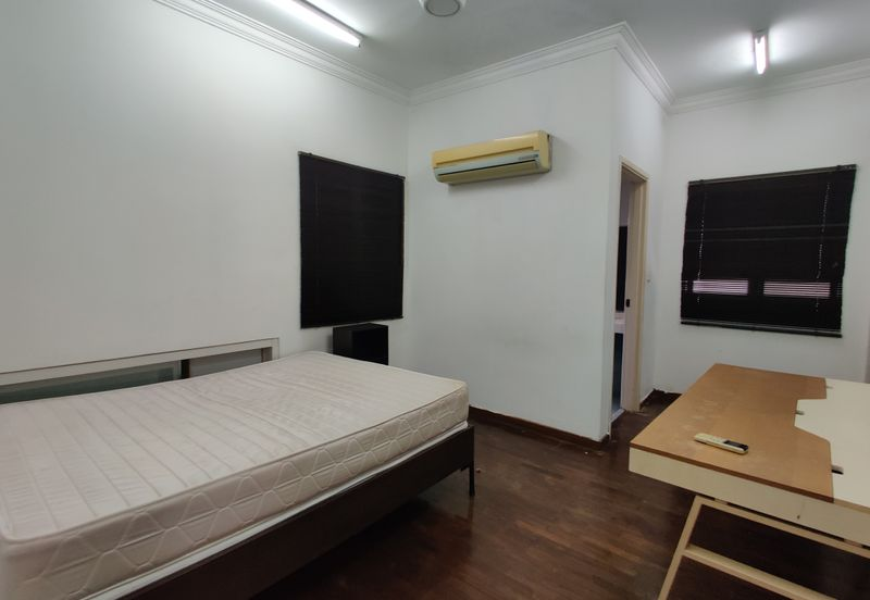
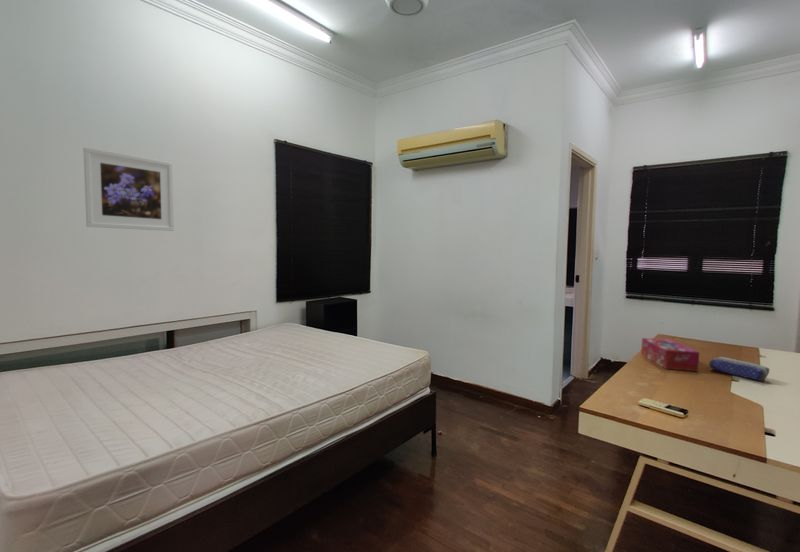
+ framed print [82,146,175,232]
+ pencil case [708,356,770,382]
+ tissue box [640,337,700,372]
